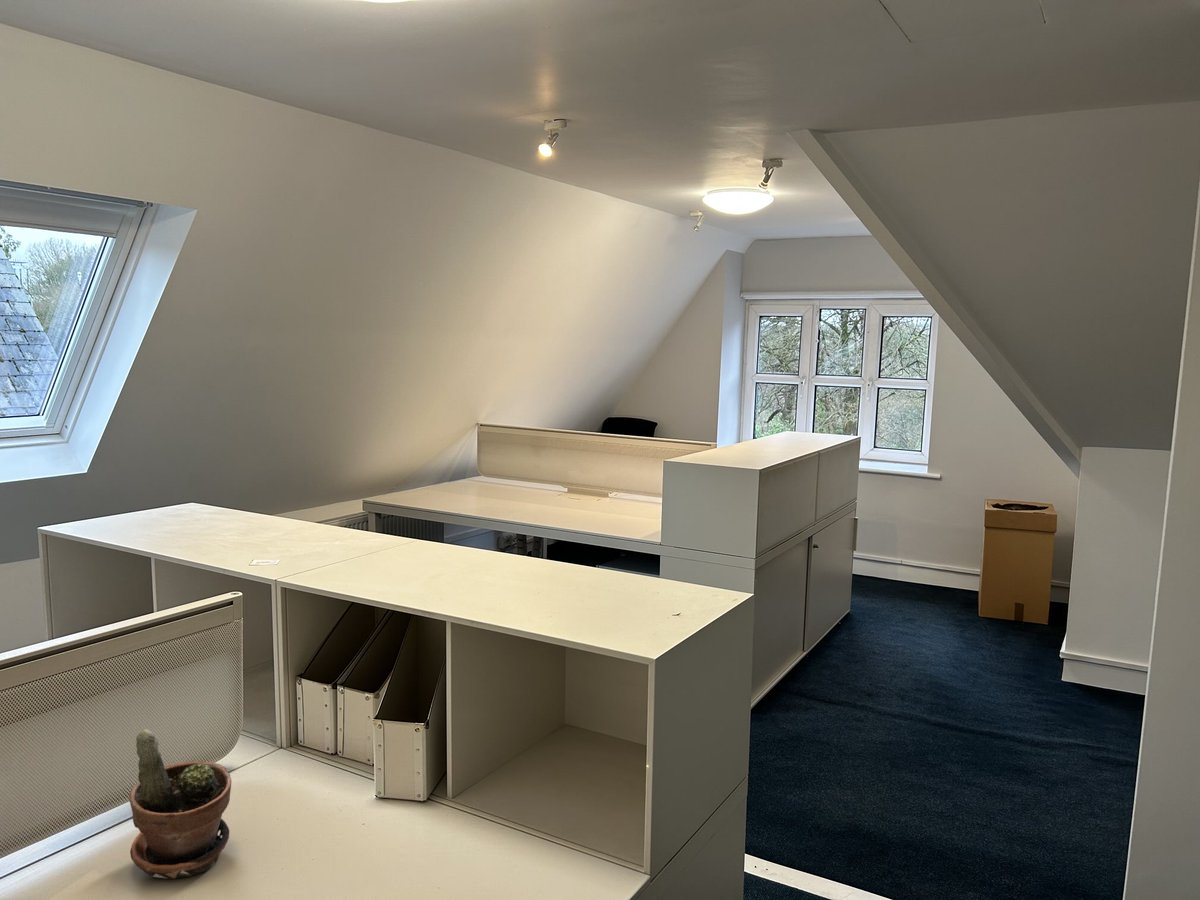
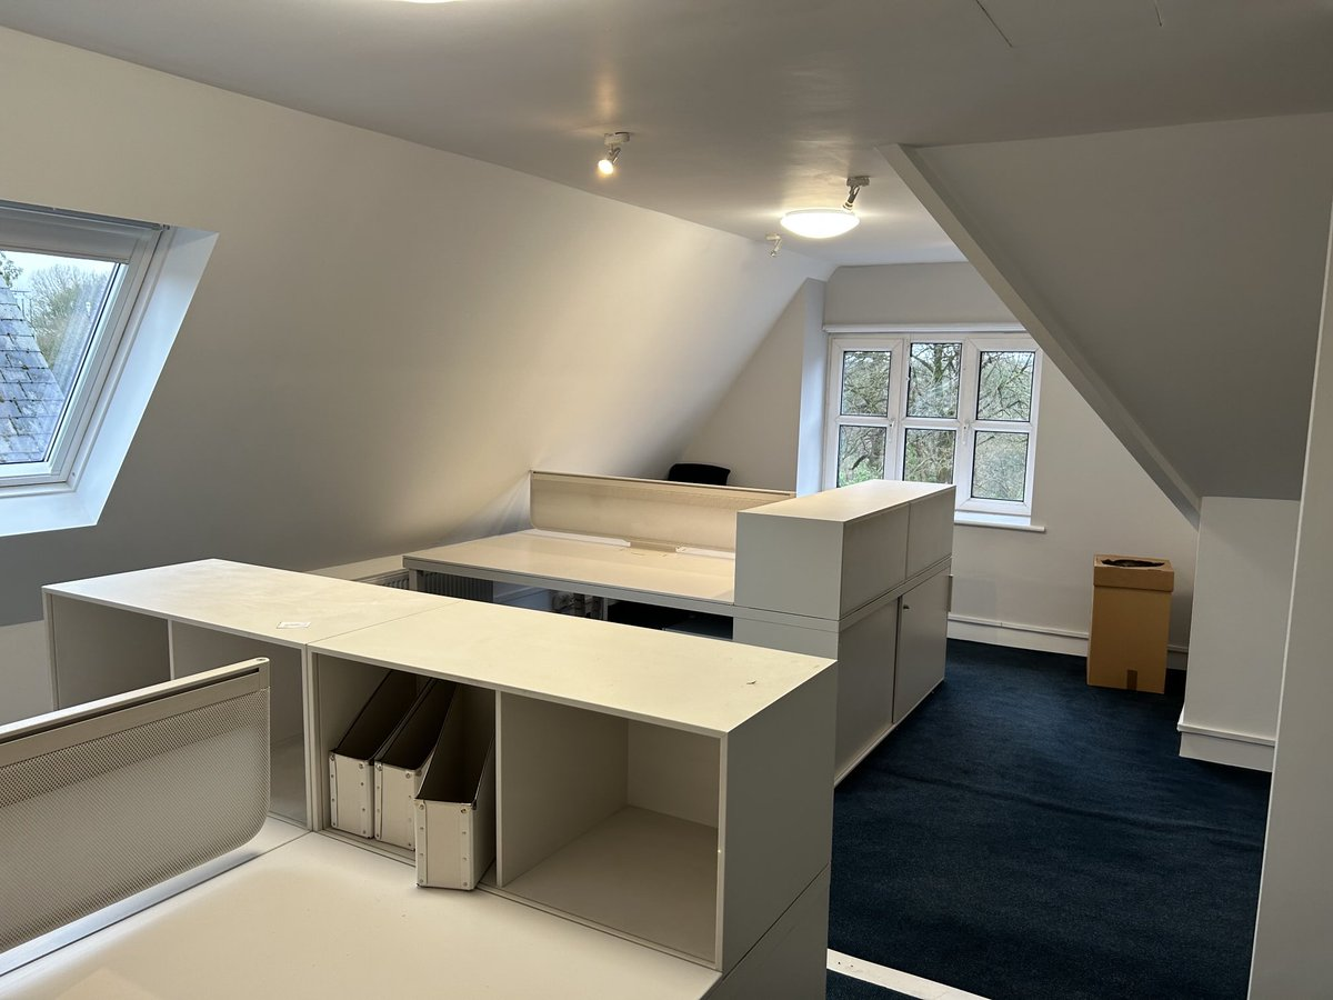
- potted plant [128,728,232,880]
